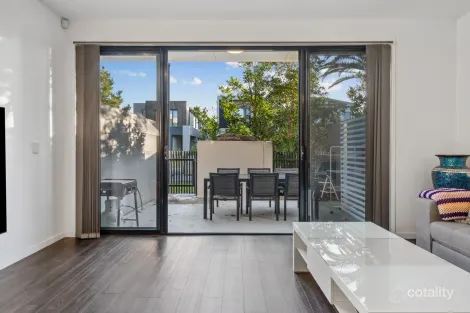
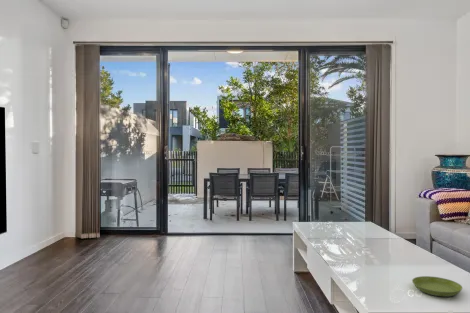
+ saucer [411,275,463,297]
